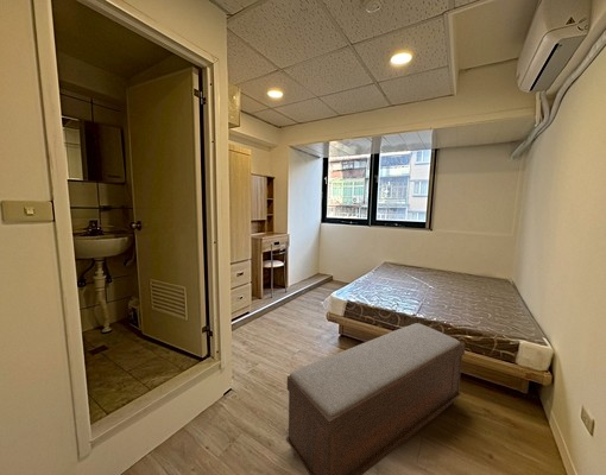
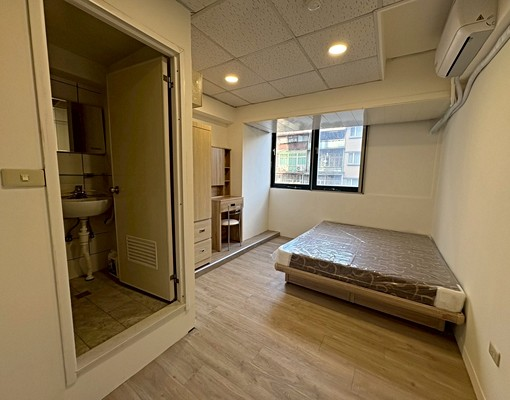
- bench [285,322,466,475]
